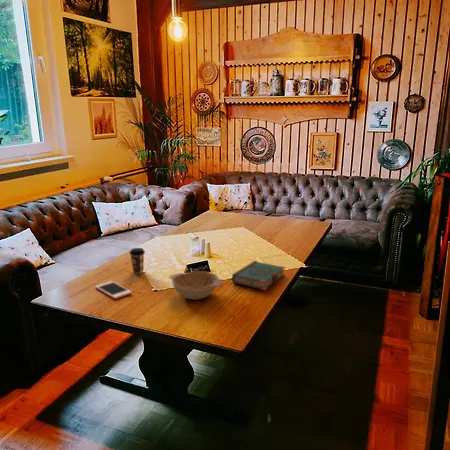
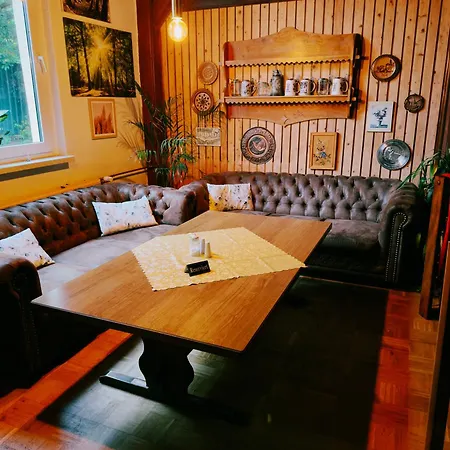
- decorative bowl [168,270,225,301]
- coffee cup [128,247,146,275]
- book [231,260,286,292]
- cell phone [95,280,133,300]
